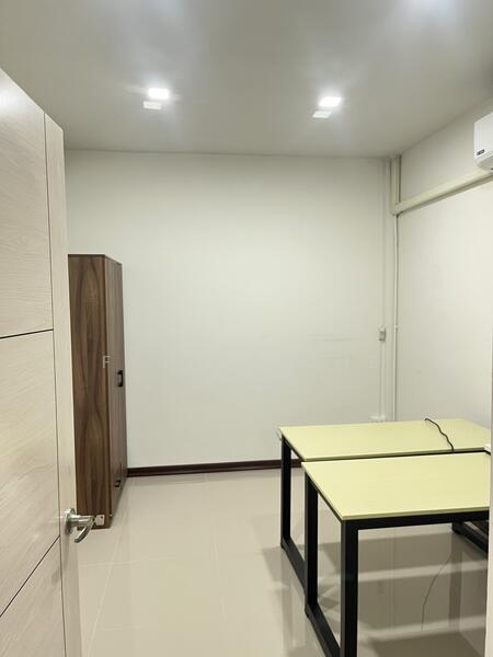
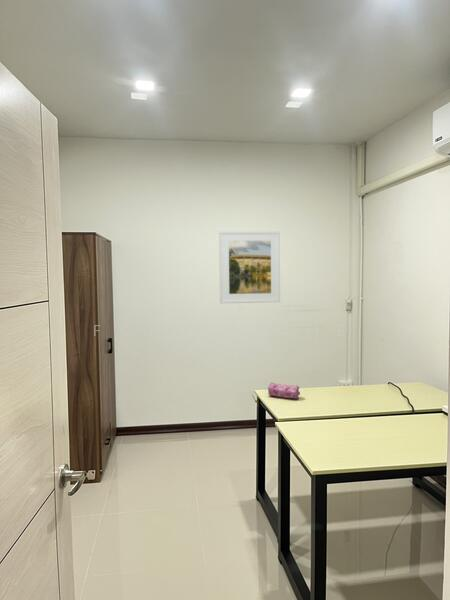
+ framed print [218,230,281,304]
+ pencil case [267,381,301,400]
